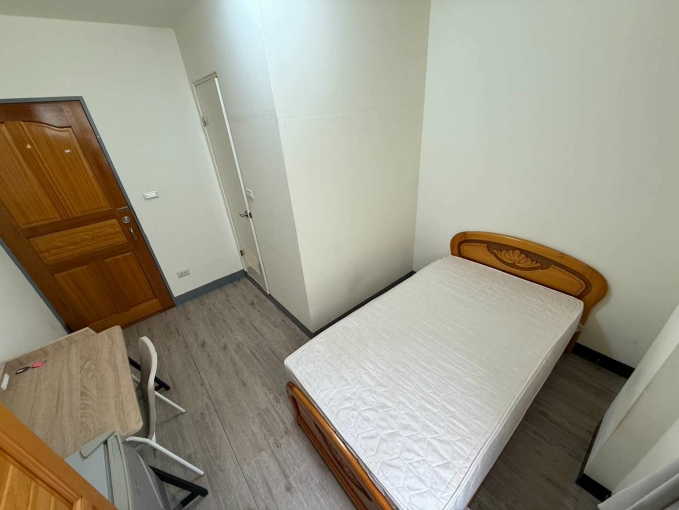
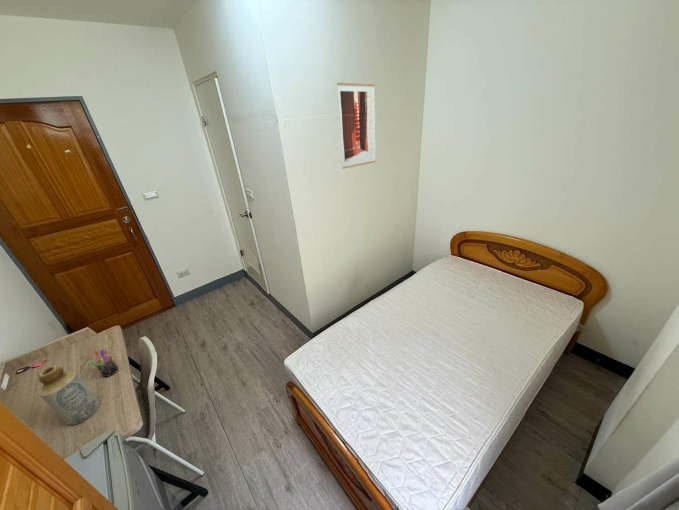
+ pen holder [87,348,119,378]
+ bottle [37,365,100,426]
+ wall art [336,82,377,170]
